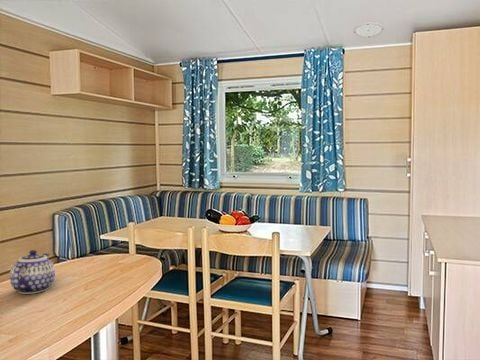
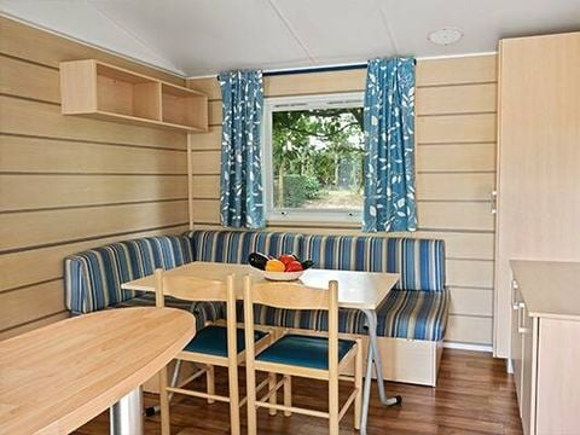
- teapot [9,249,56,295]
